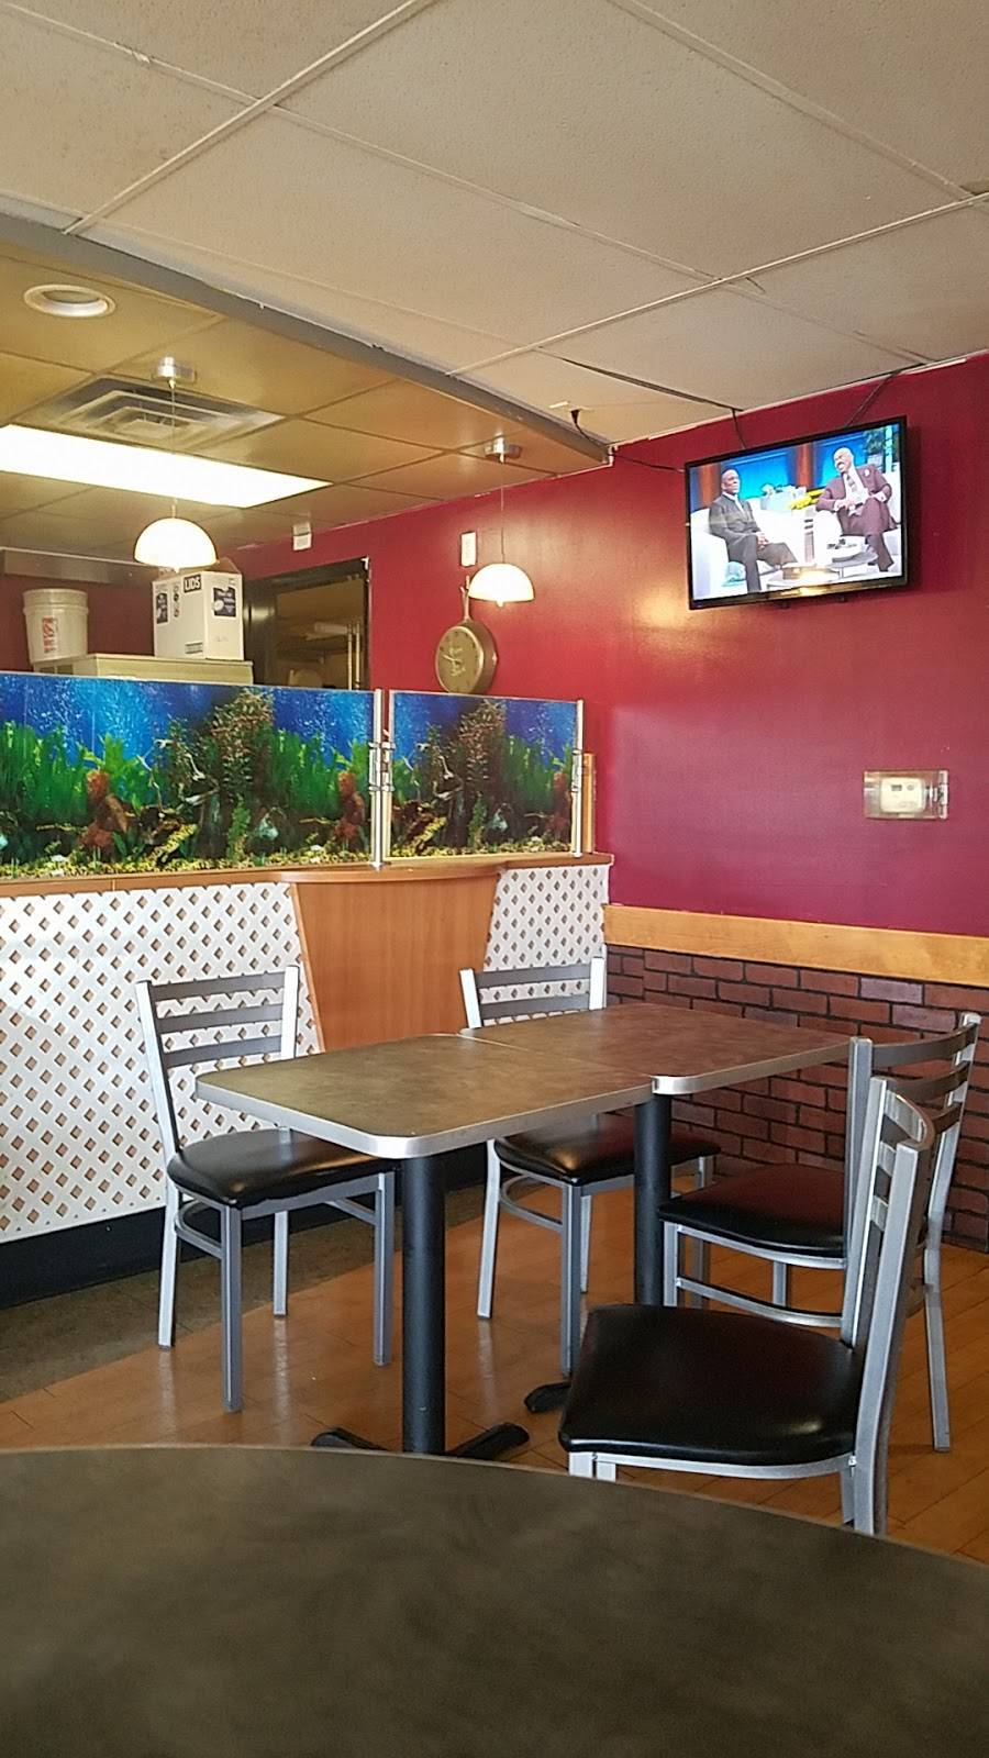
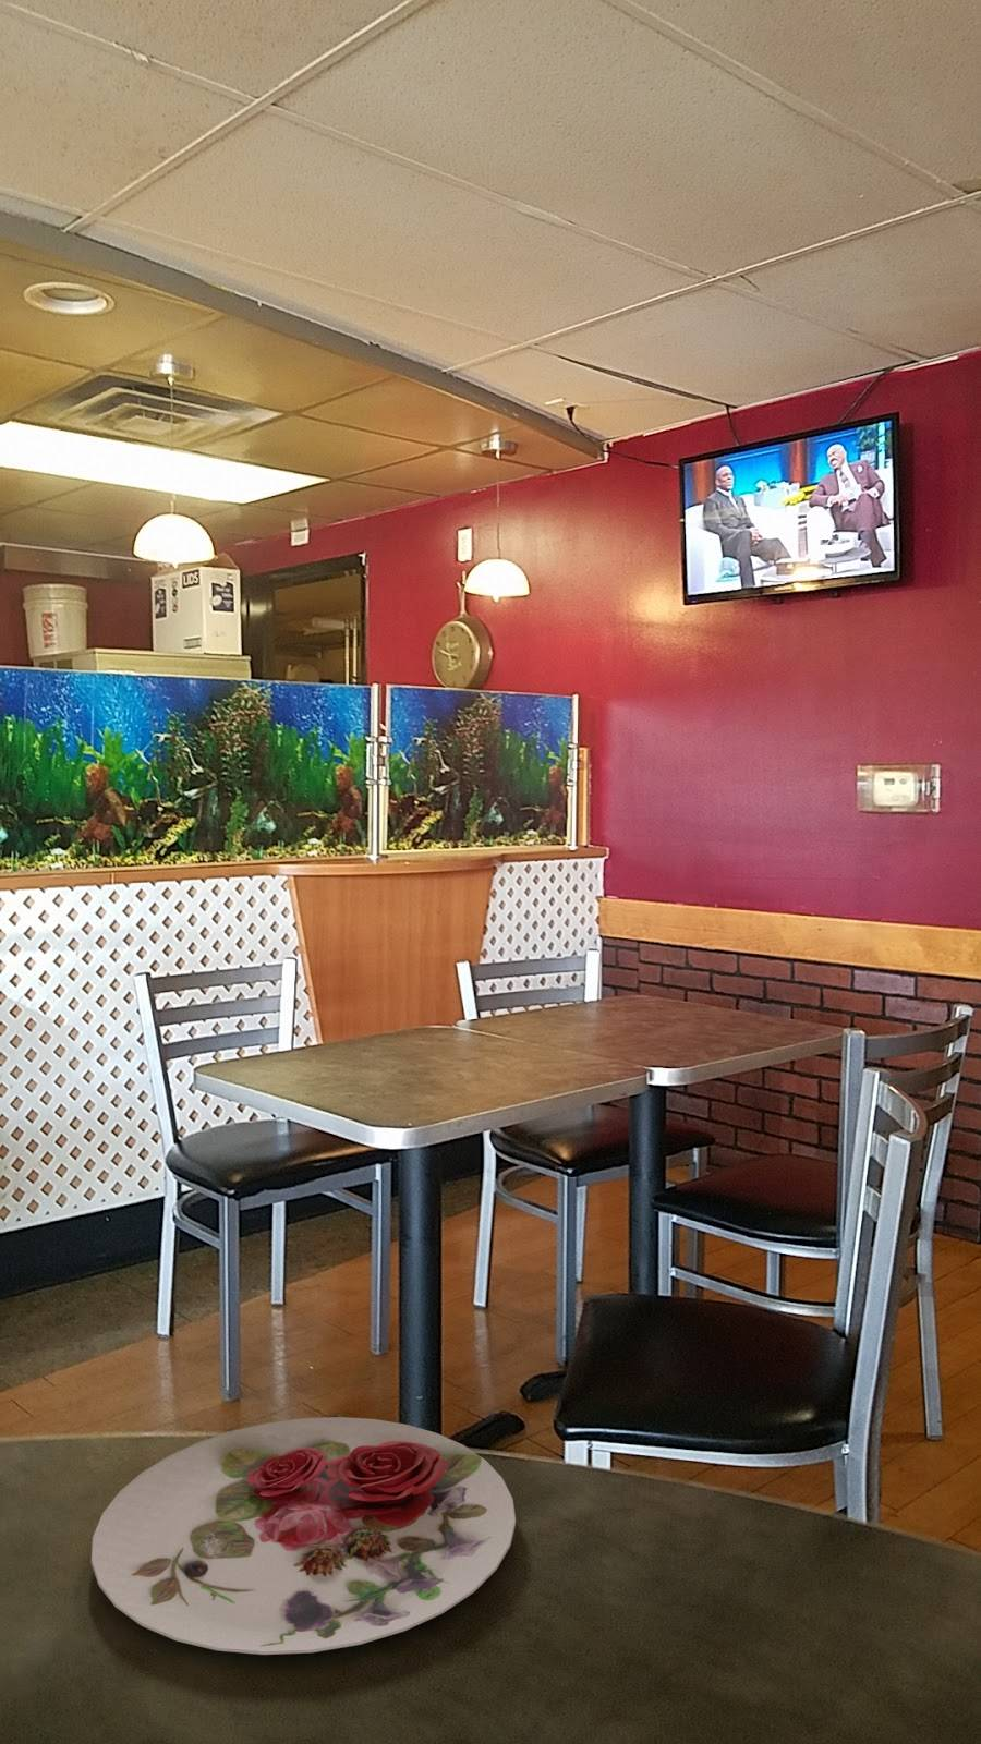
+ plate [91,1416,516,1655]
